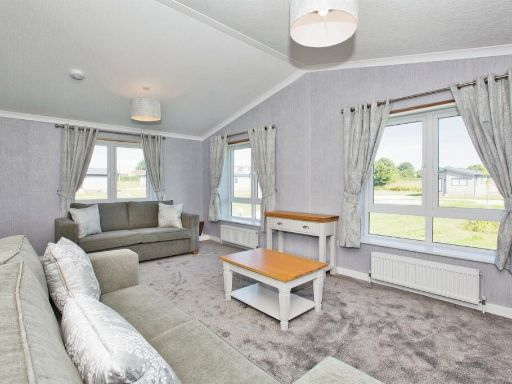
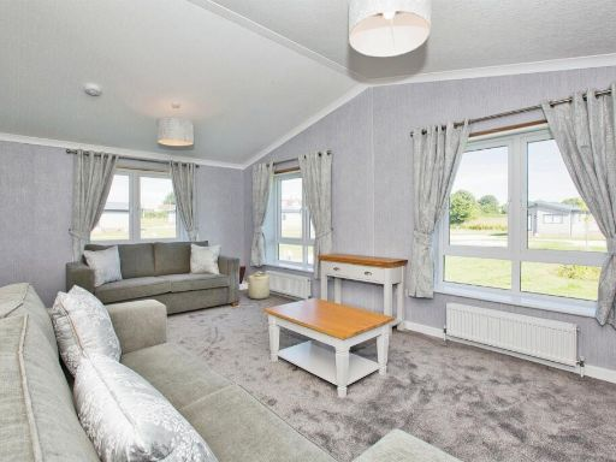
+ basket [247,271,271,301]
